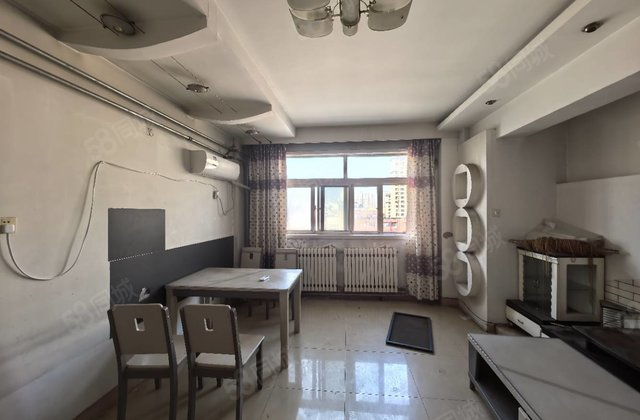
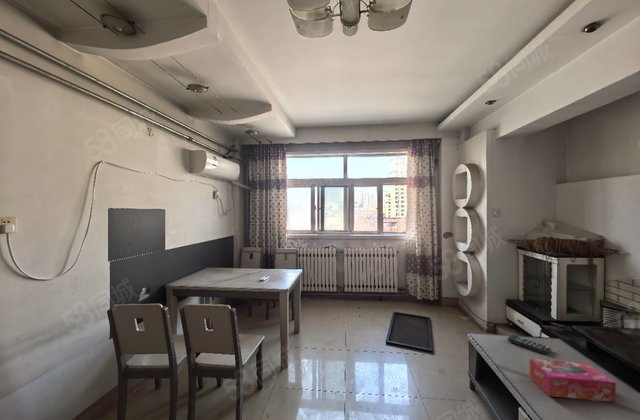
+ remote control [507,334,552,356]
+ tissue box [528,358,617,402]
